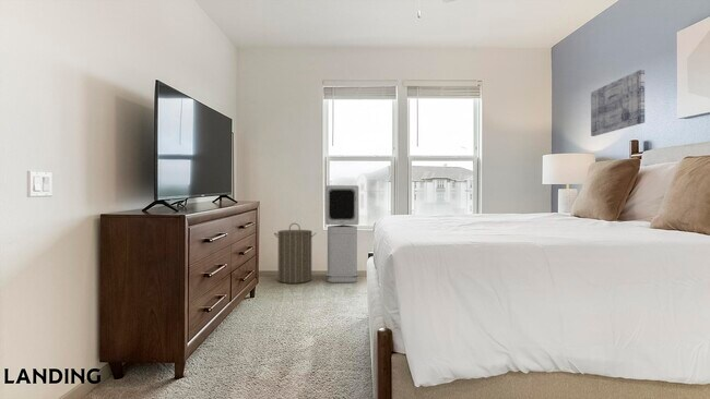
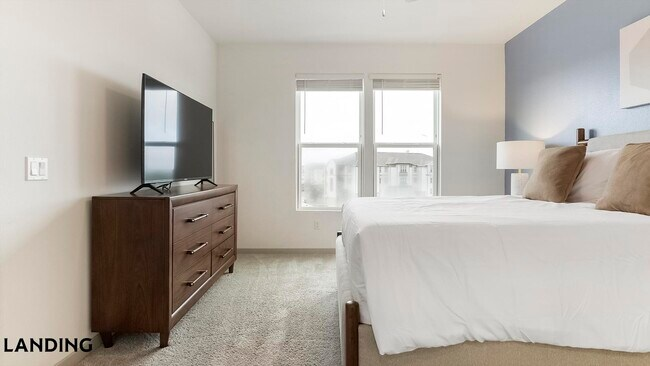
- air purifier [324,184,359,283]
- wall art [590,69,646,137]
- laundry hamper [273,222,317,285]
